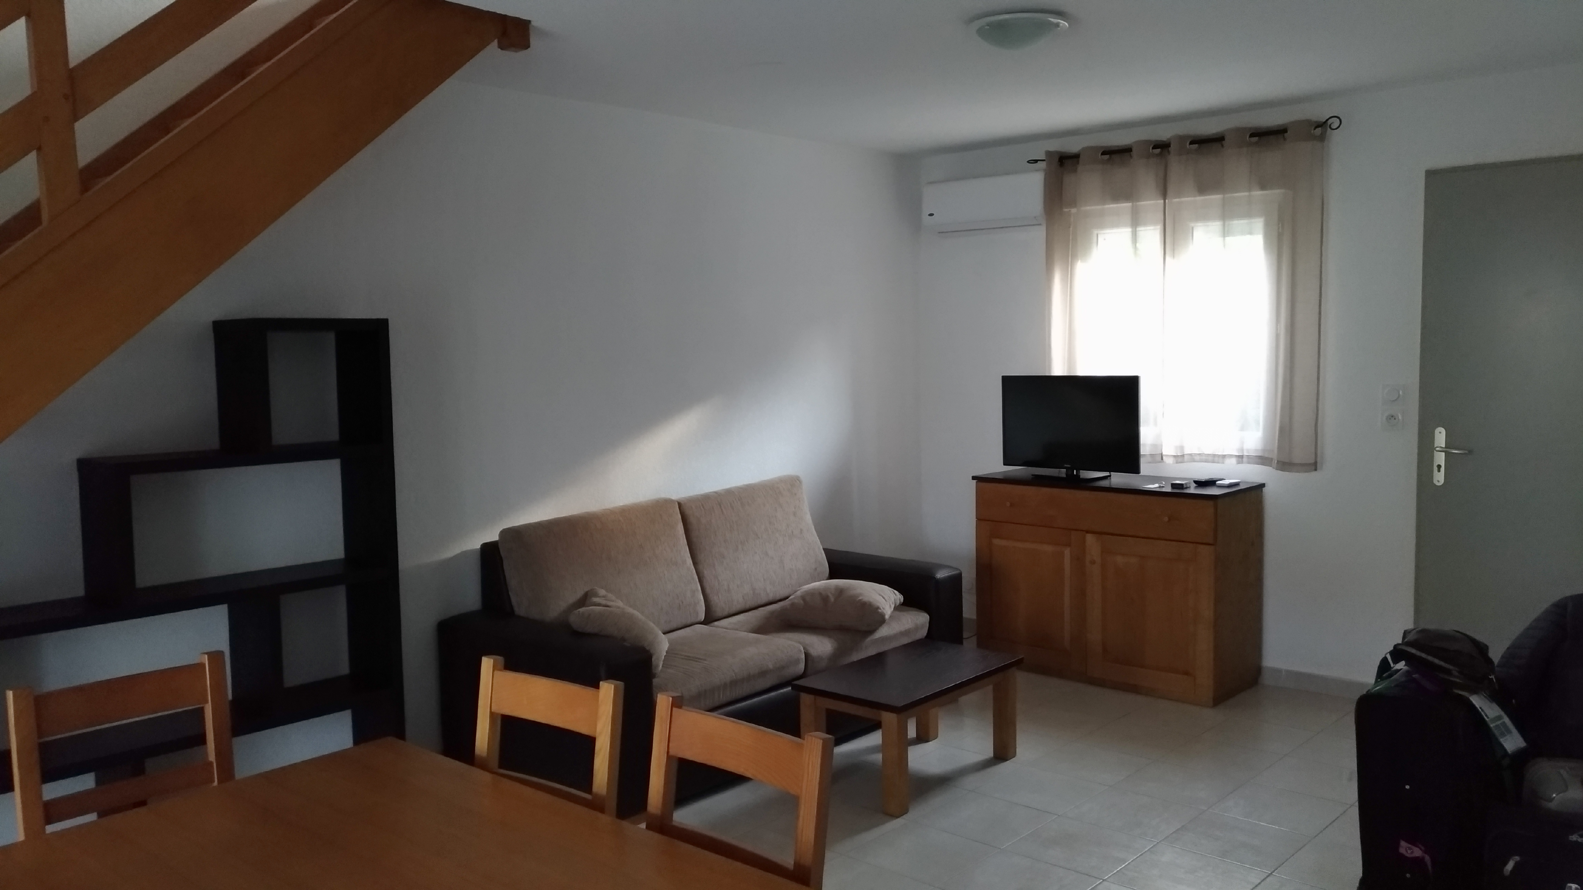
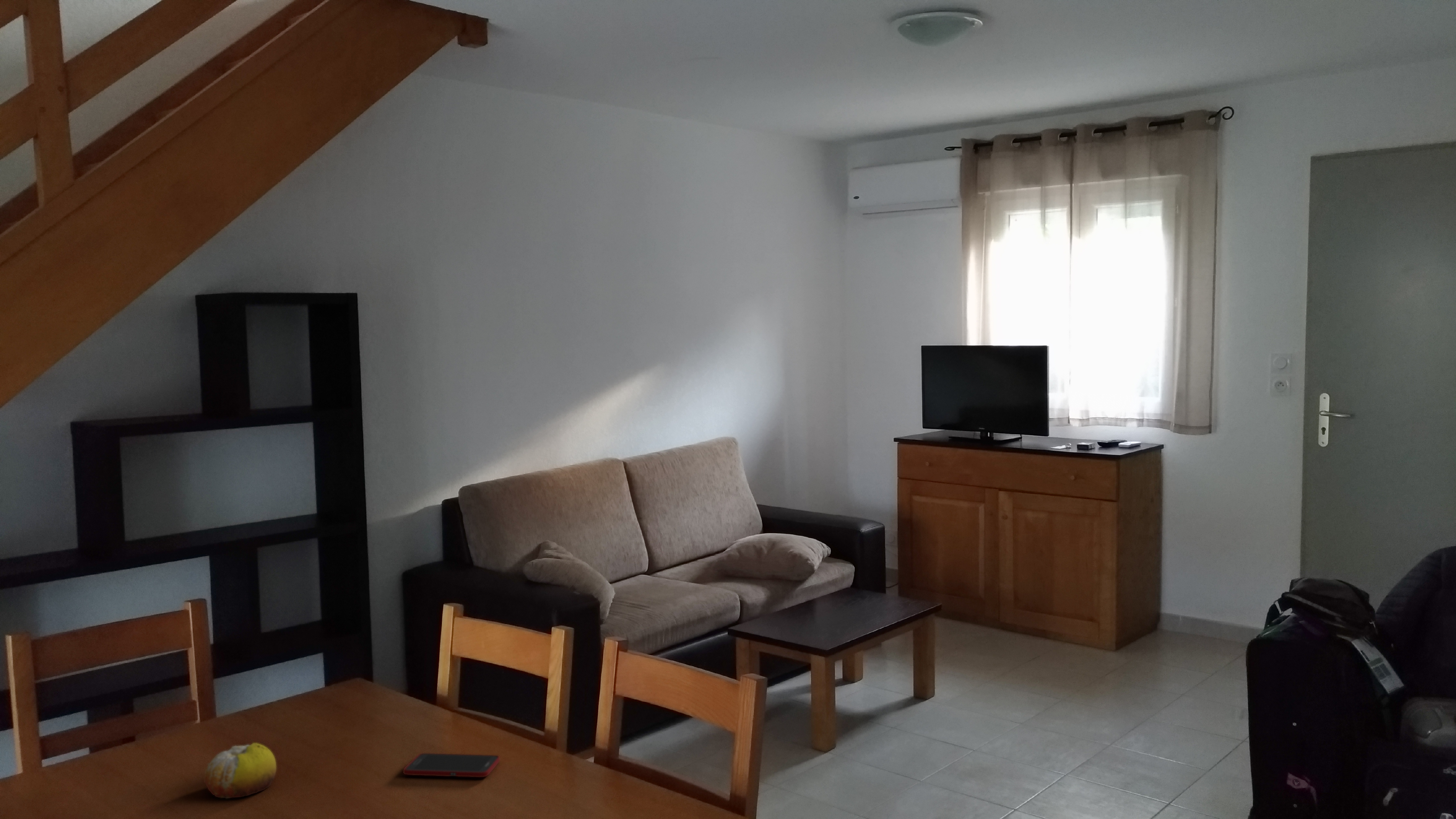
+ fruit [204,743,277,799]
+ cell phone [403,753,500,777]
